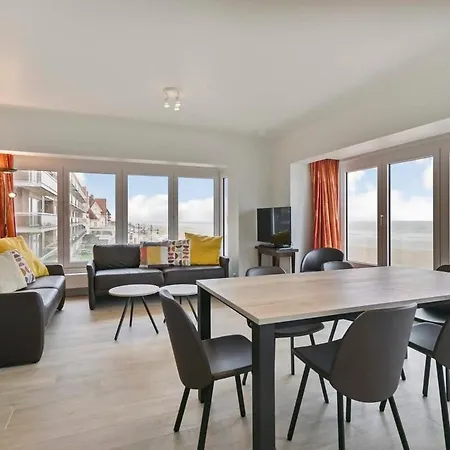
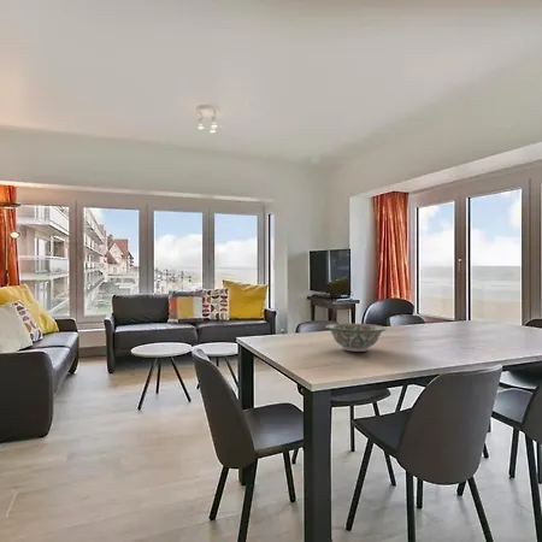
+ decorative bowl [325,323,388,353]
